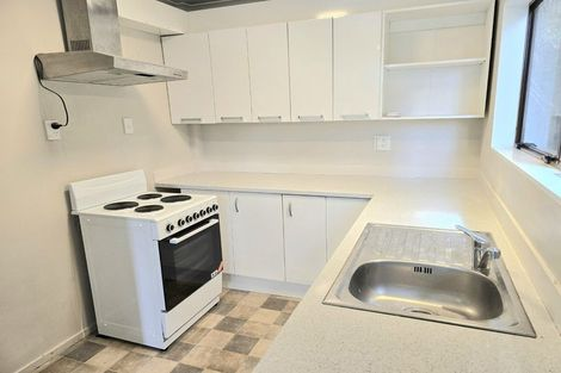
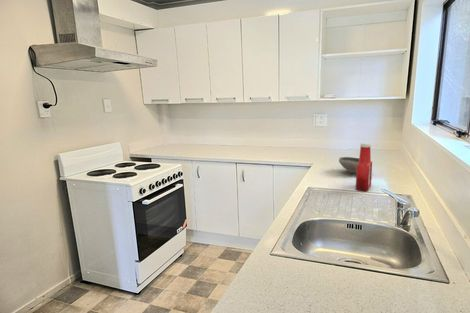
+ bowl [338,156,359,174]
+ soap bottle [355,142,373,192]
